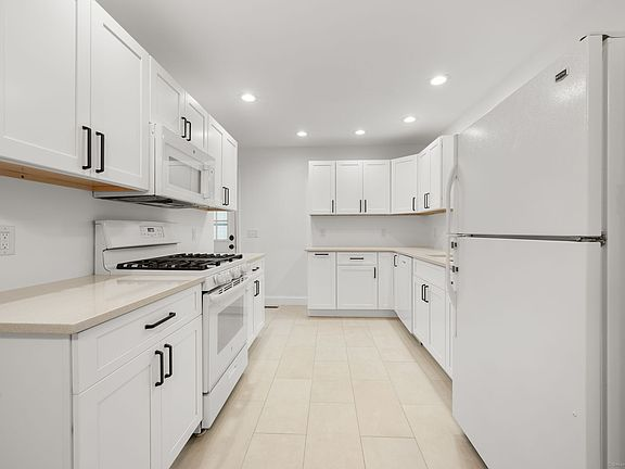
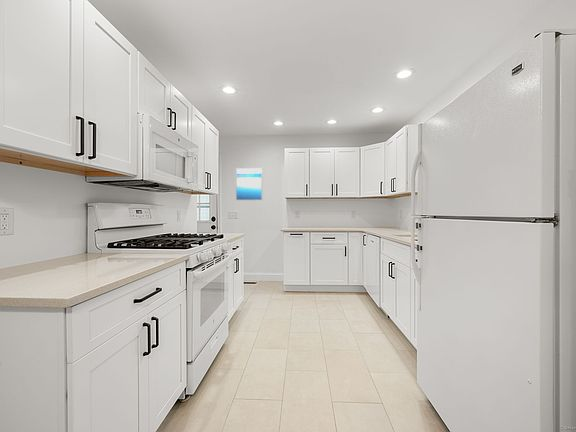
+ wall art [235,167,263,201]
